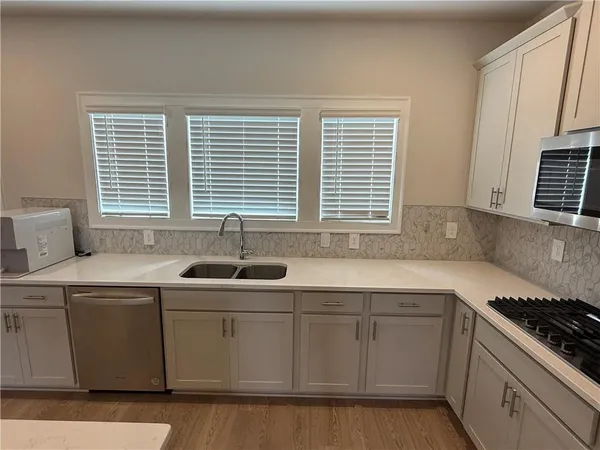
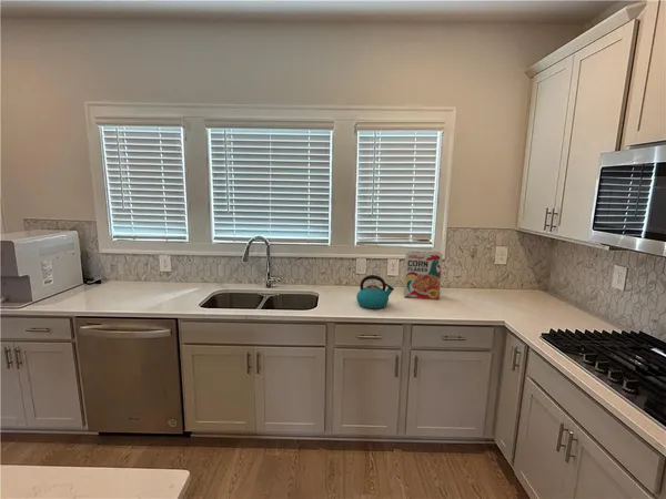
+ kettle [355,274,395,309]
+ cereal box [403,249,444,301]
